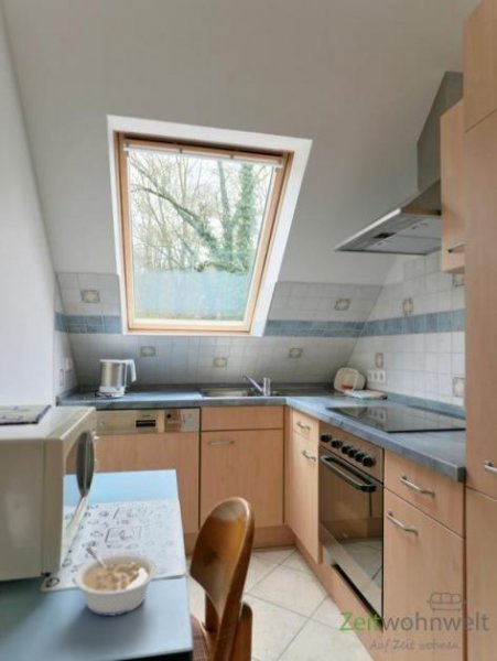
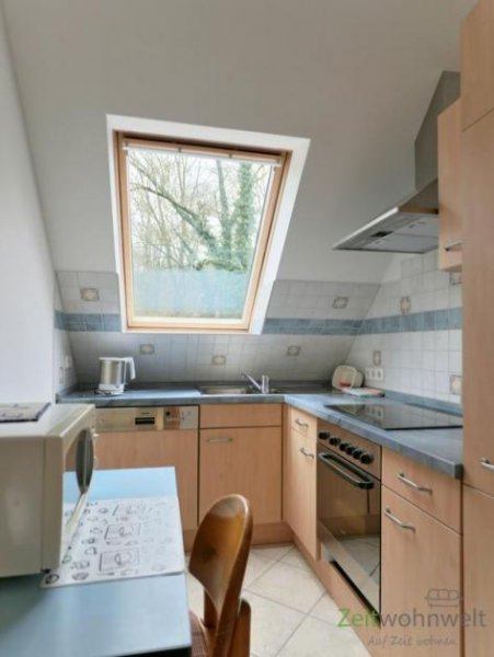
- legume [73,545,159,617]
